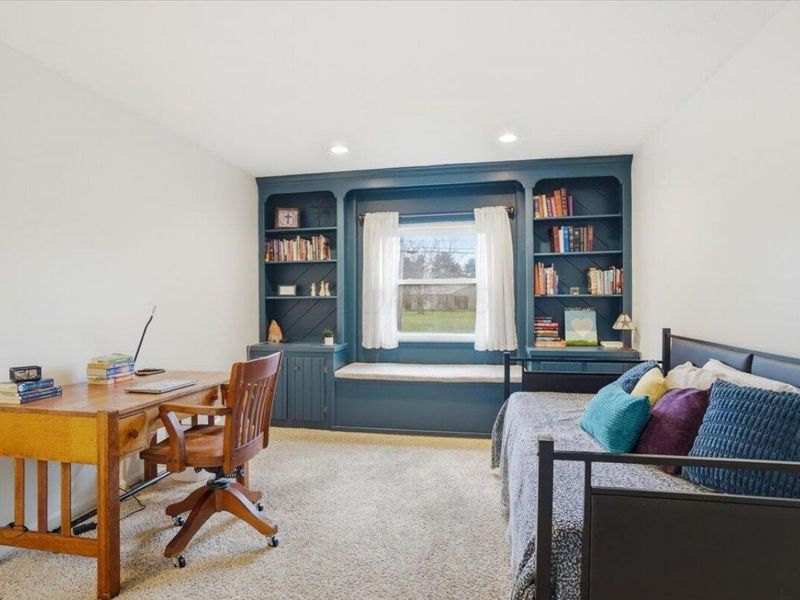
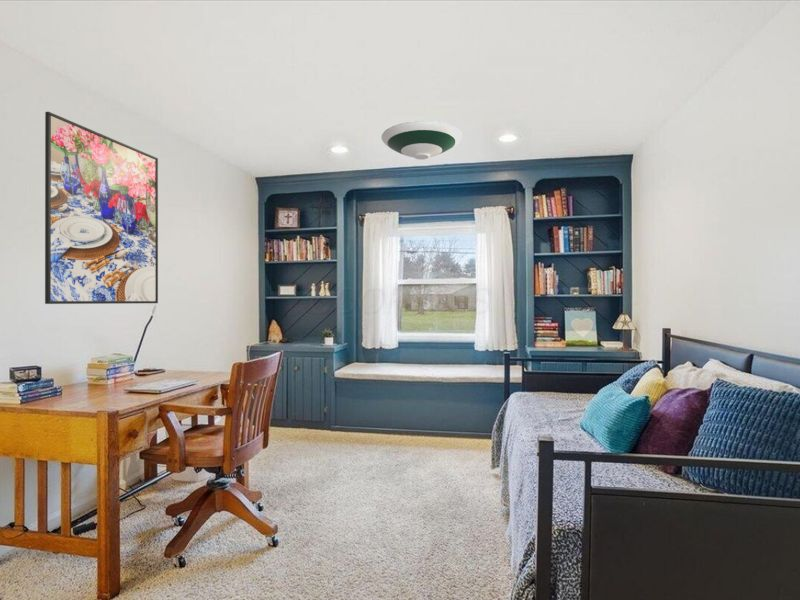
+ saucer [380,120,463,161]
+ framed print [44,111,159,305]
